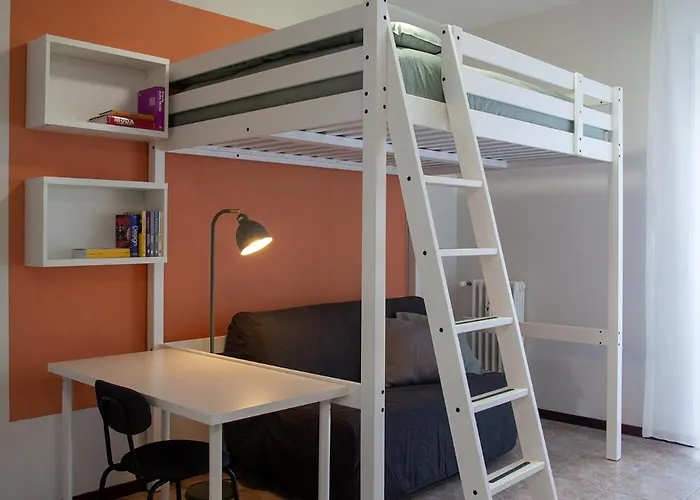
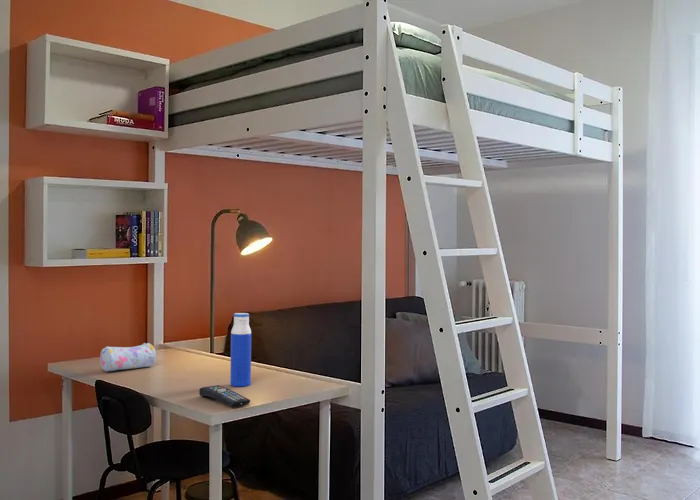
+ remote control [198,384,251,408]
+ water bottle [229,312,252,388]
+ pencil case [99,342,157,372]
